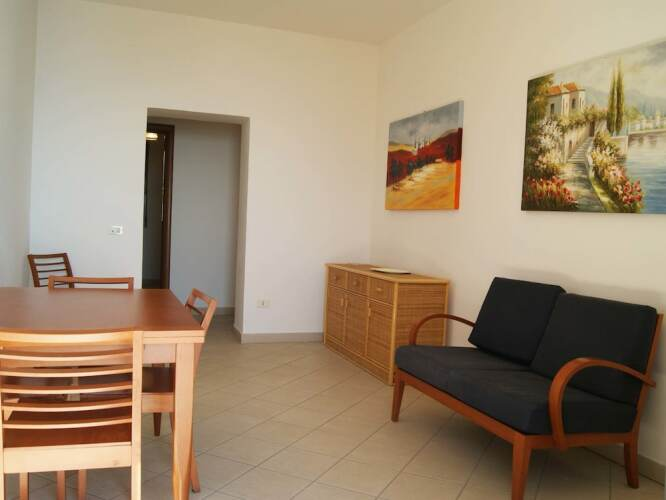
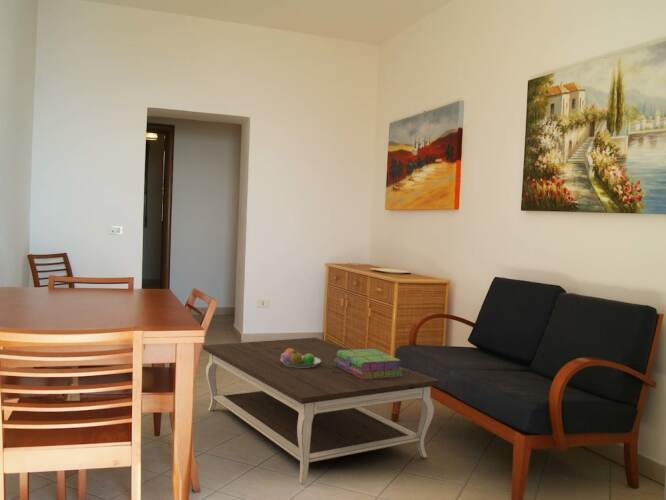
+ fruit bowl [280,348,321,368]
+ stack of books [334,348,403,379]
+ coffee table [202,337,441,485]
